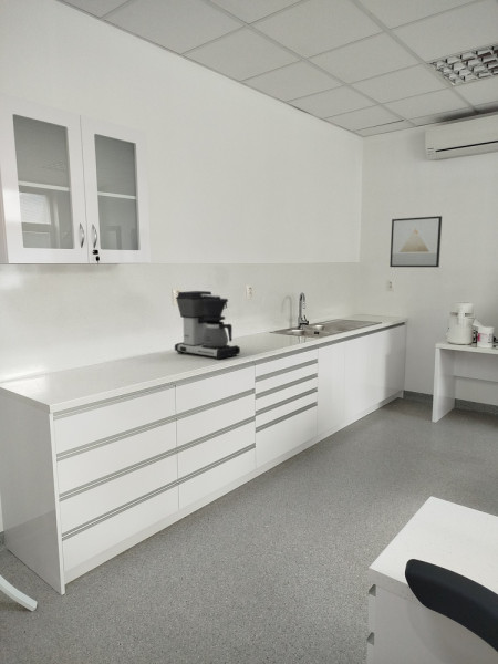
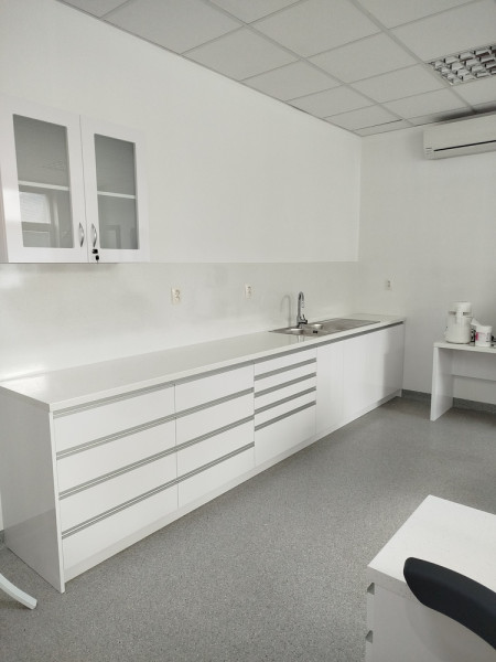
- wall art [388,215,443,268]
- coffee maker [174,290,241,361]
